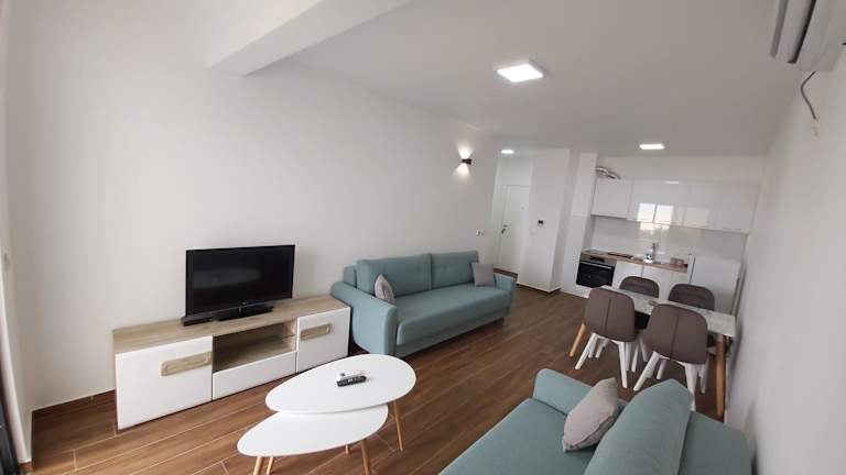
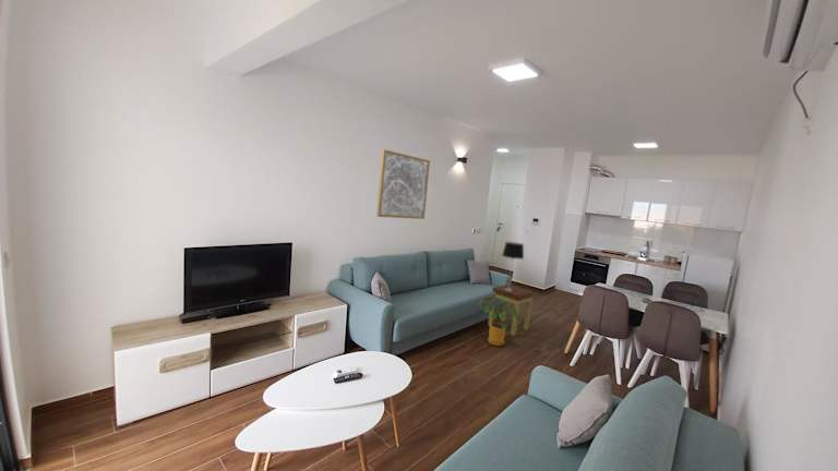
+ side table [487,283,535,337]
+ wall art [375,148,431,220]
+ house plant [477,293,522,347]
+ table lamp [501,241,525,291]
